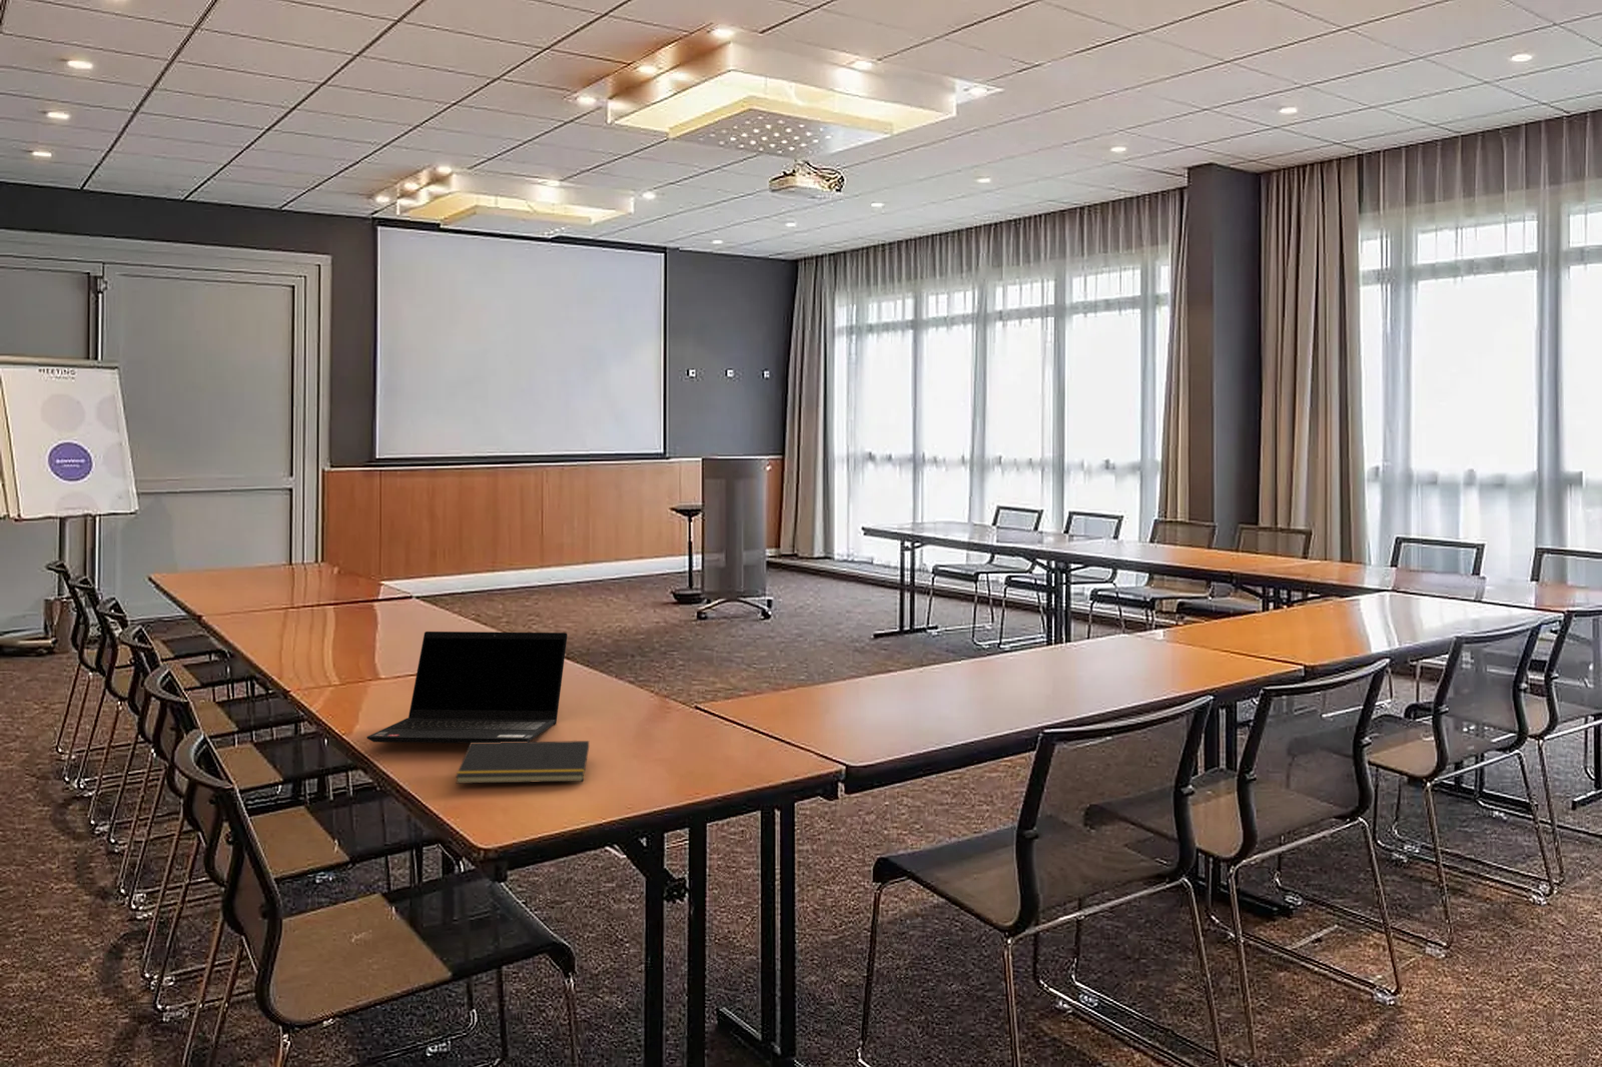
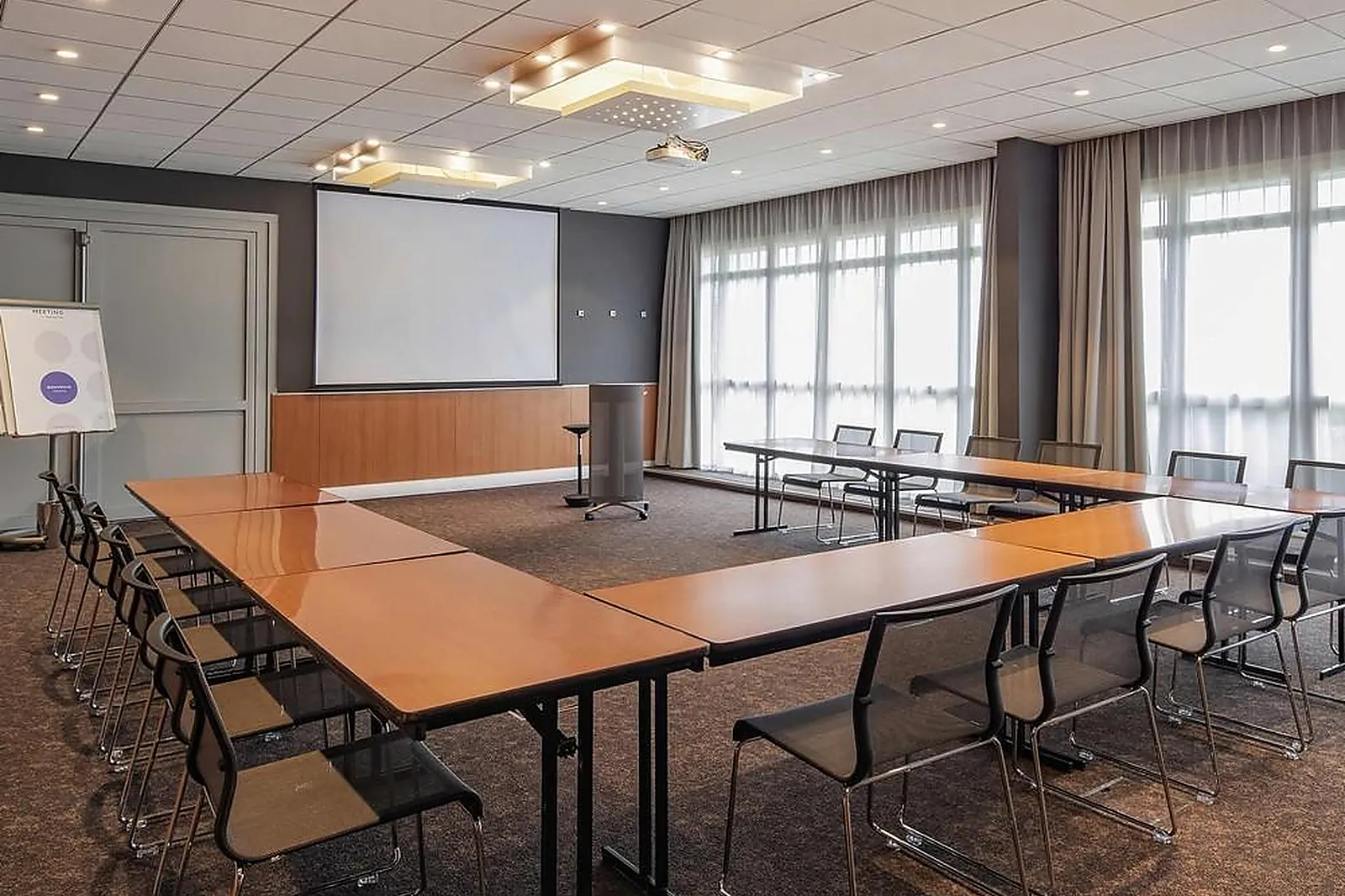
- laptop computer [367,631,568,744]
- notepad [455,740,590,785]
